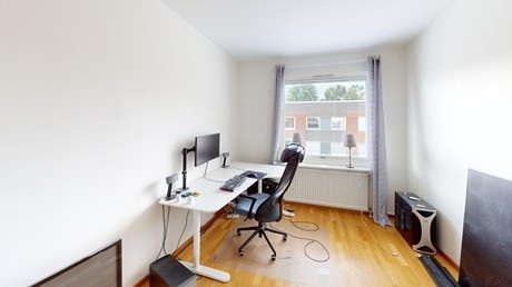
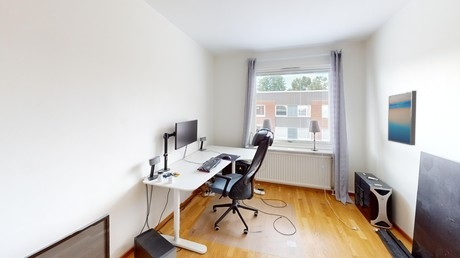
+ wall art [387,90,417,146]
